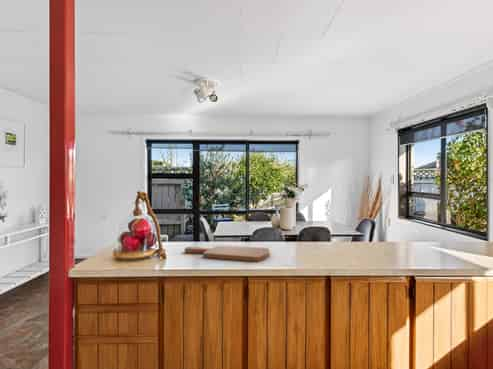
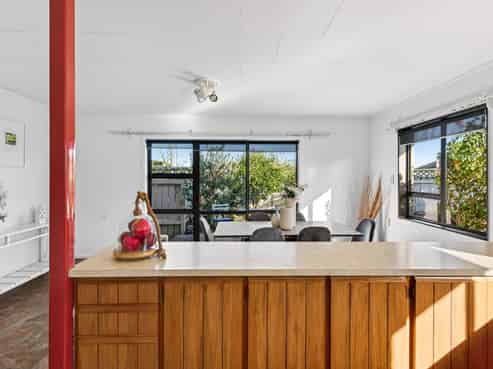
- cutting board [184,245,270,263]
